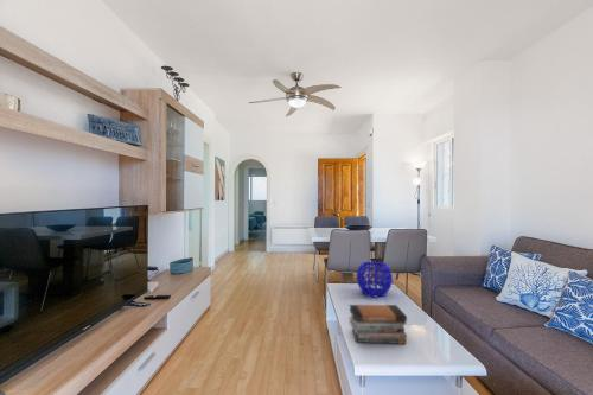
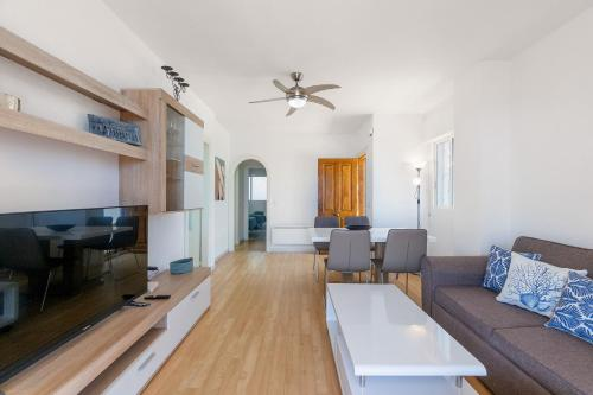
- decorative bowl [355,261,394,299]
- book stack [347,304,408,345]
